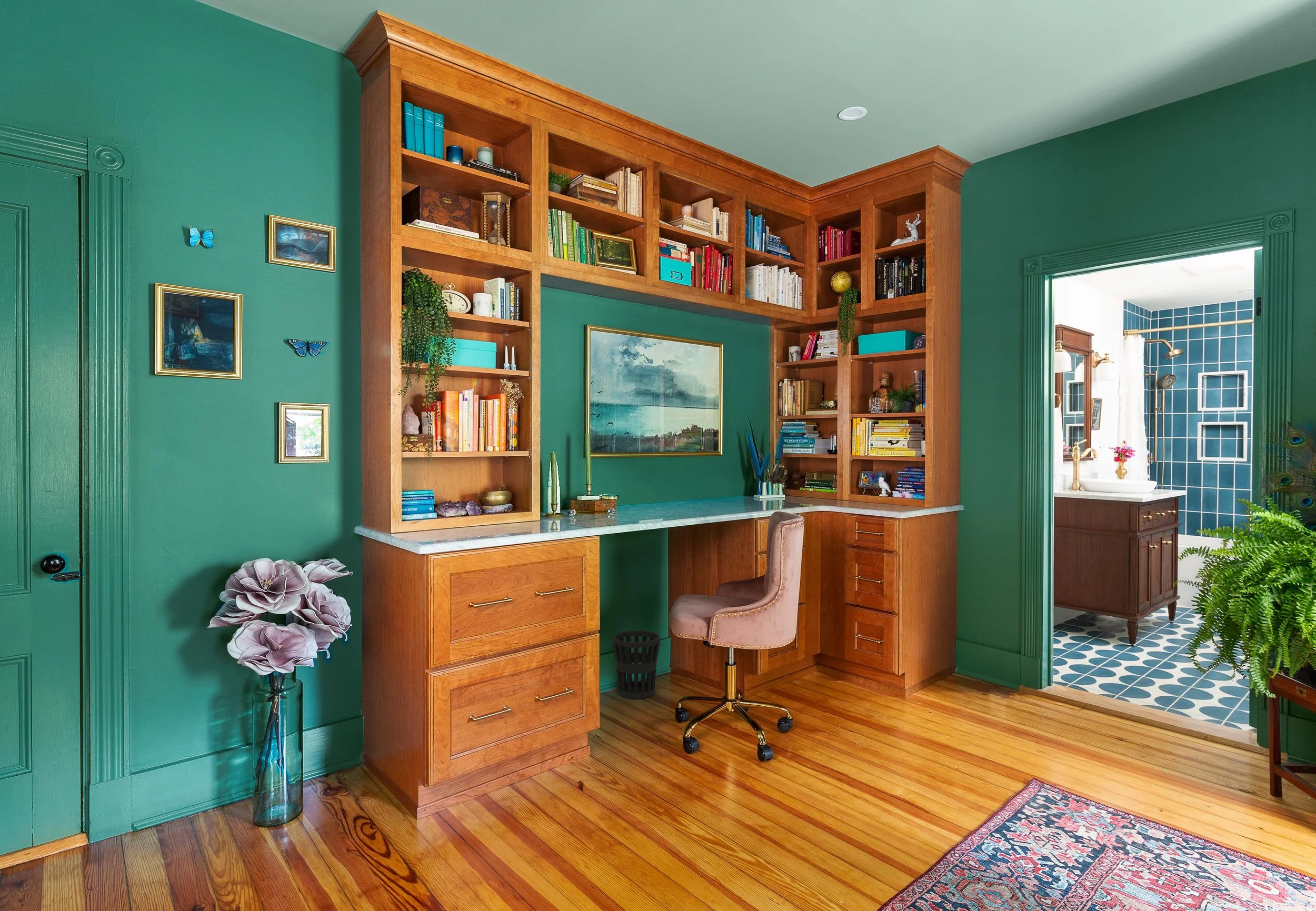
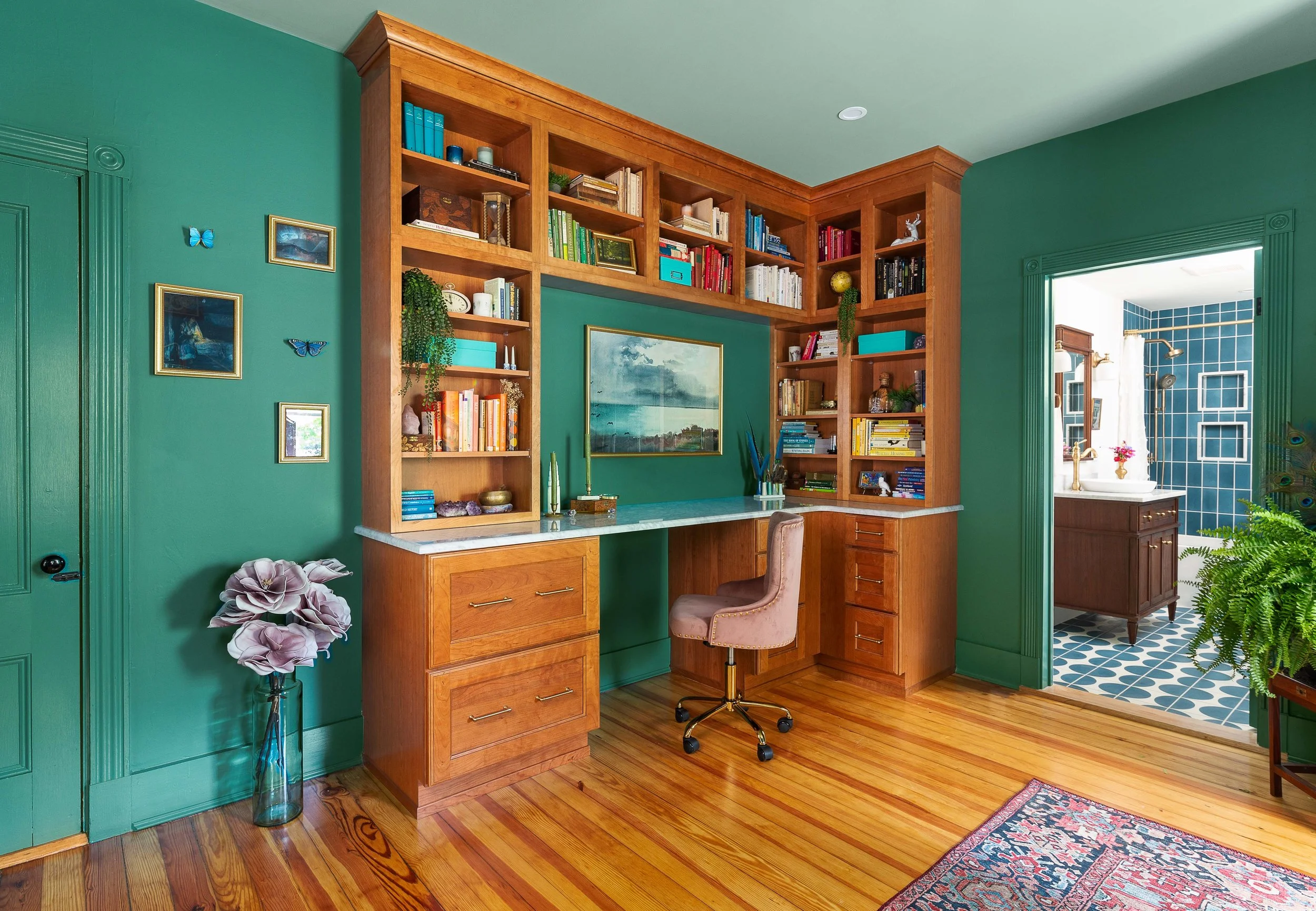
- wastebasket [612,630,661,699]
